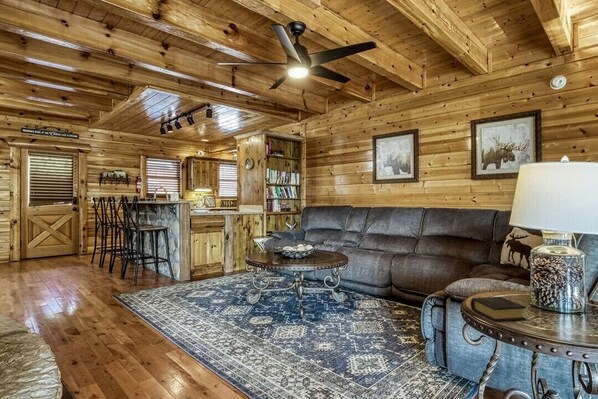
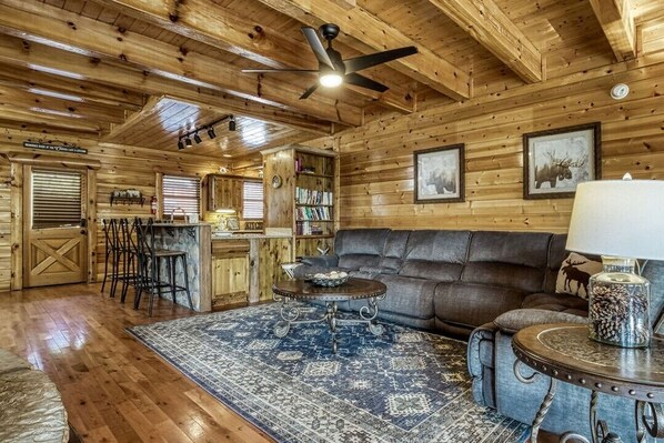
- book [469,296,527,323]
